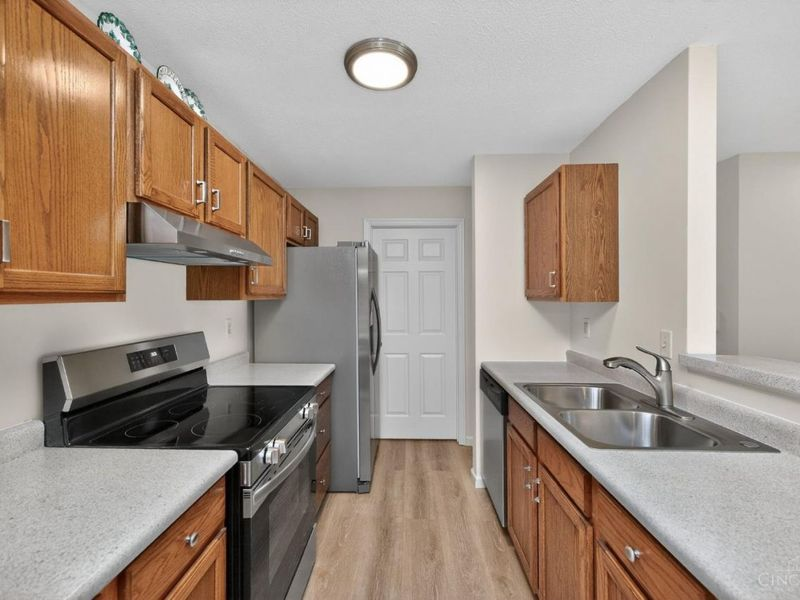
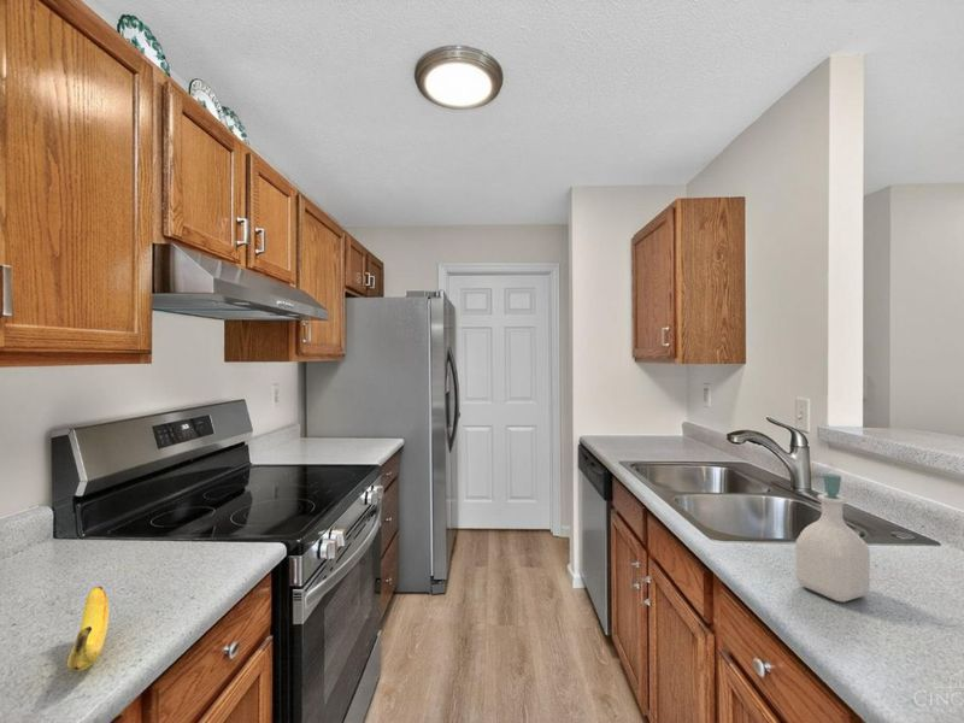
+ soap bottle [794,472,871,604]
+ banana [66,586,110,672]
